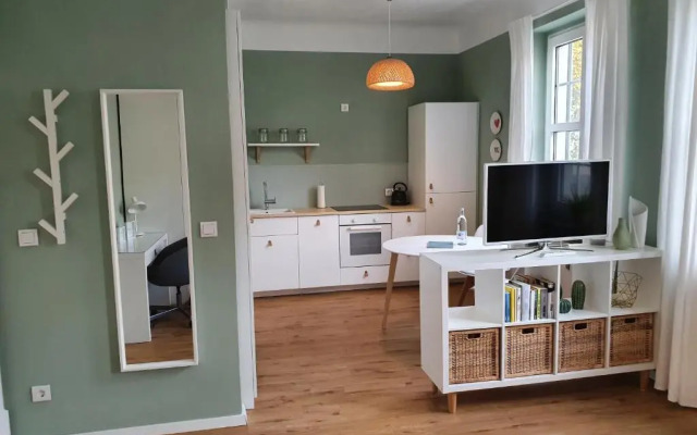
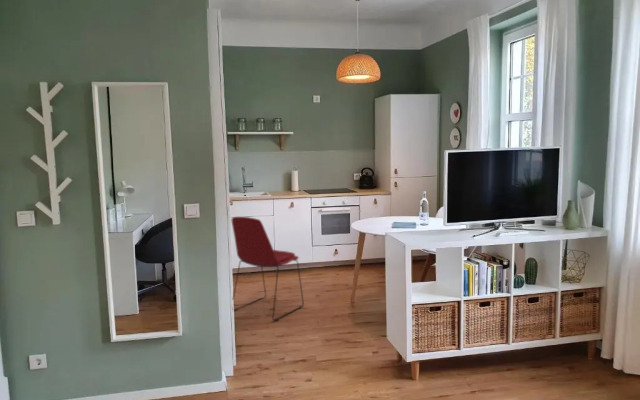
+ chair [231,216,305,321]
